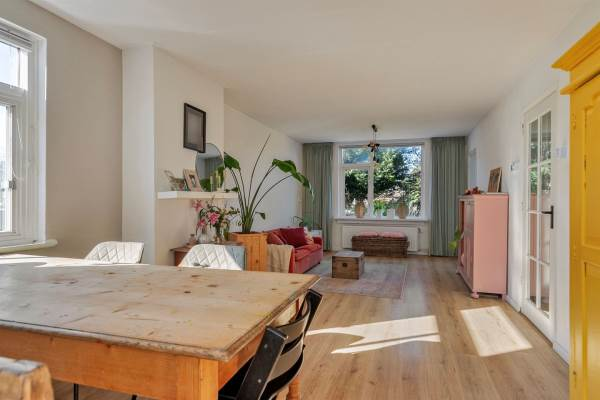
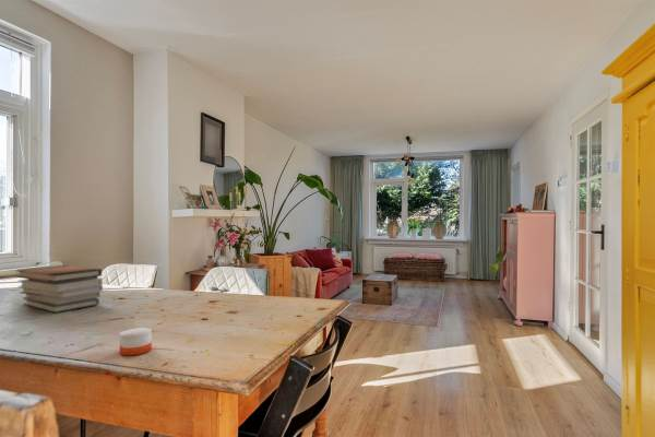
+ book stack [14,264,104,314]
+ candle [119,327,153,356]
